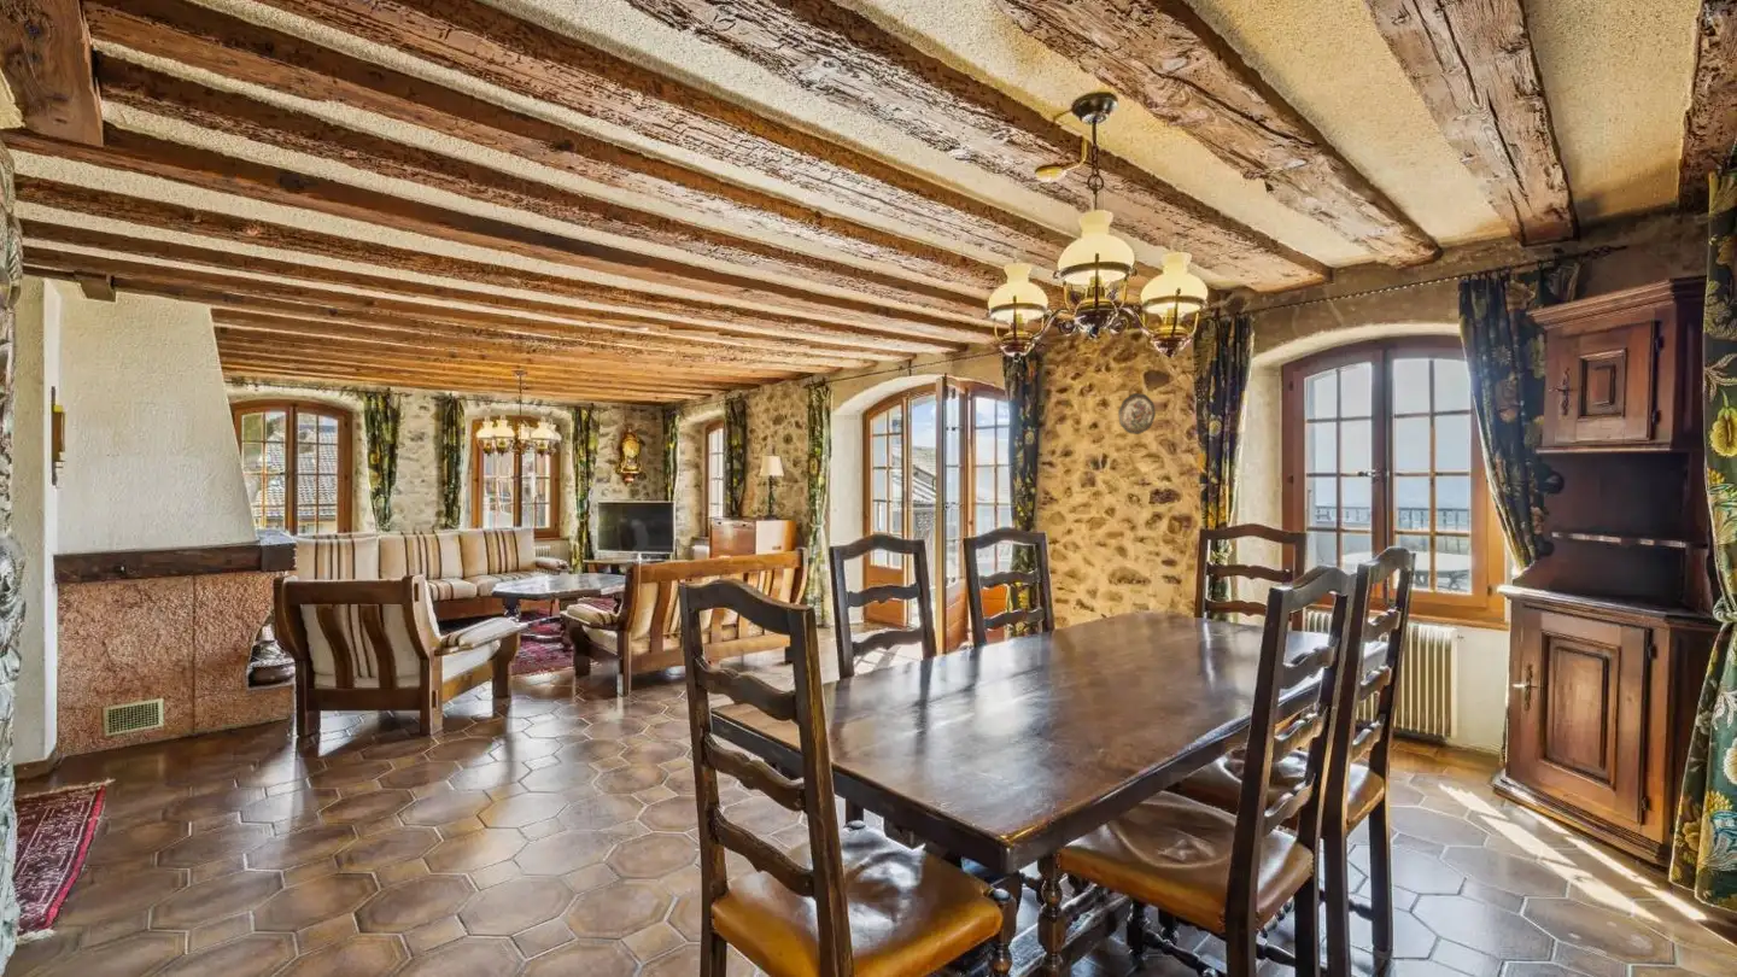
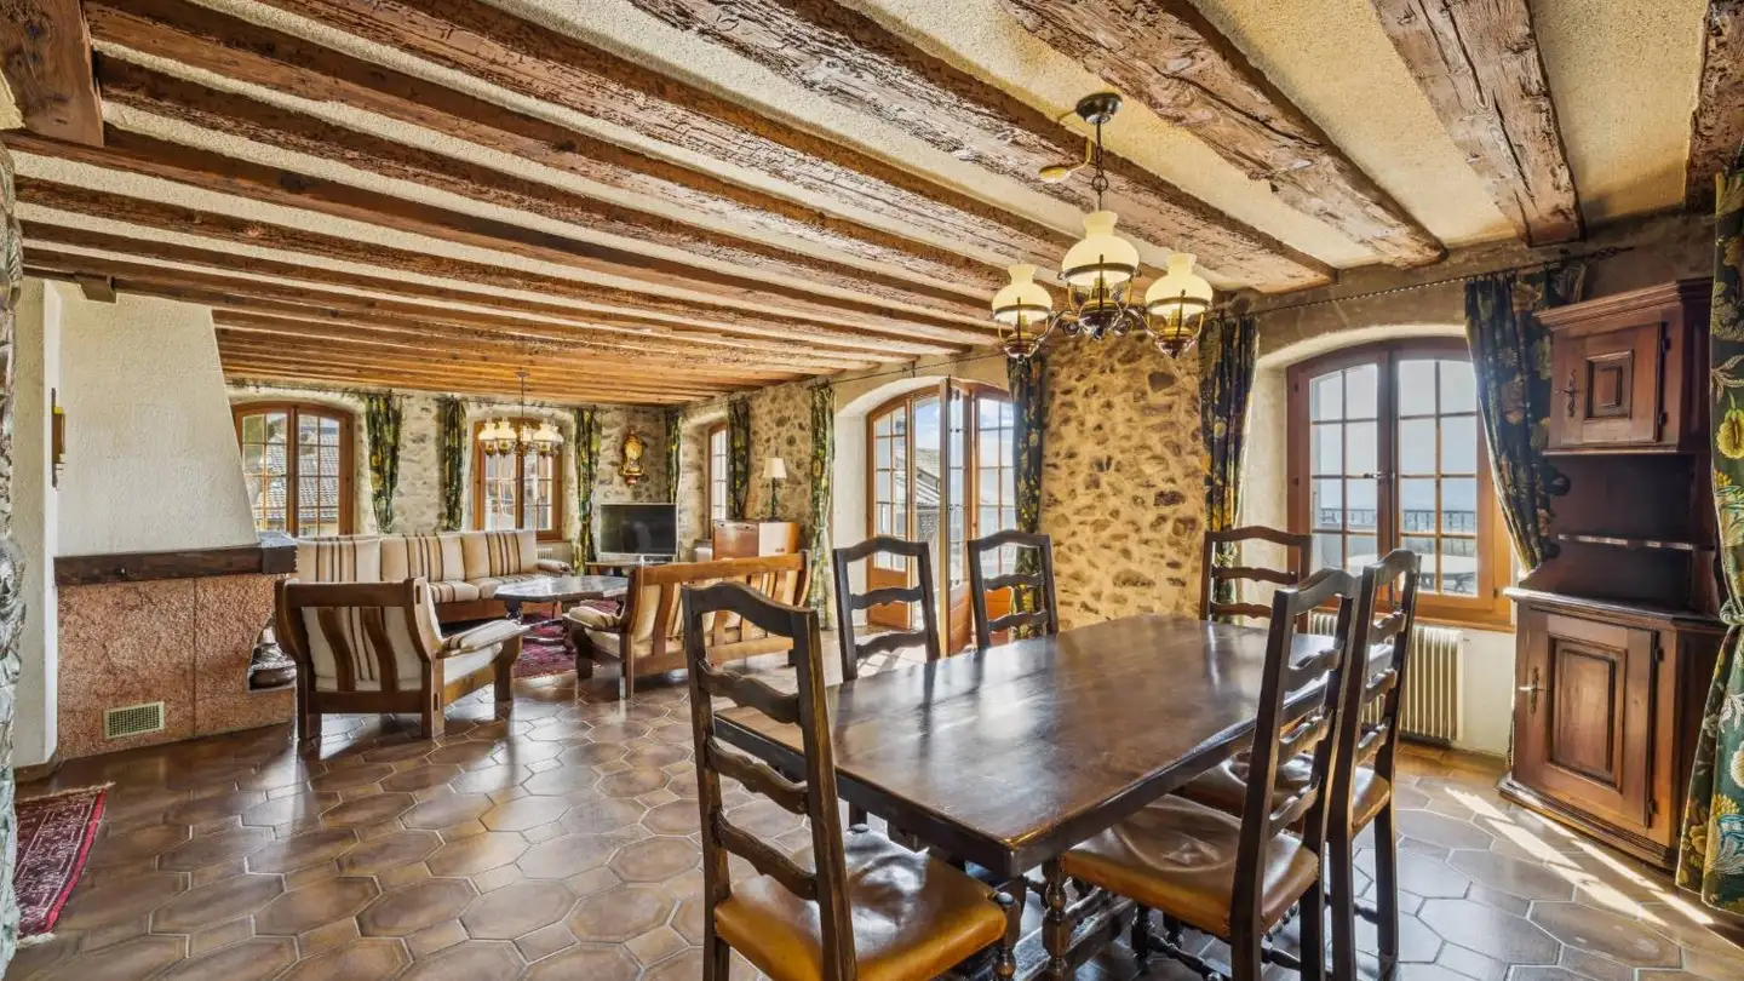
- decorative plate [1117,392,1157,435]
